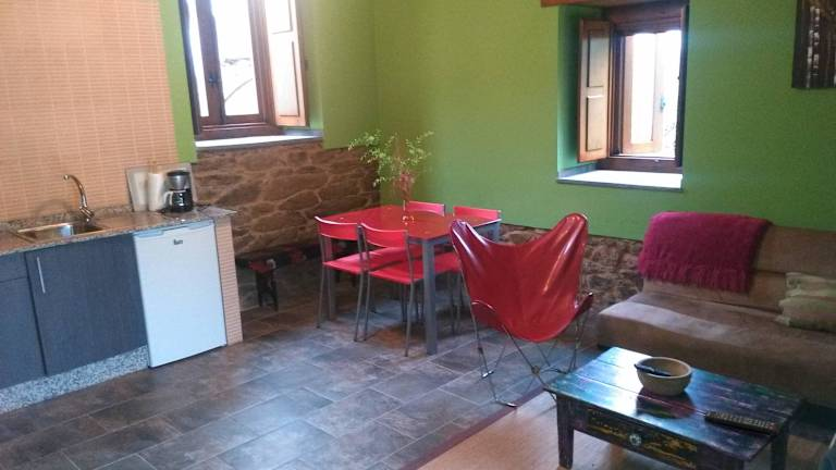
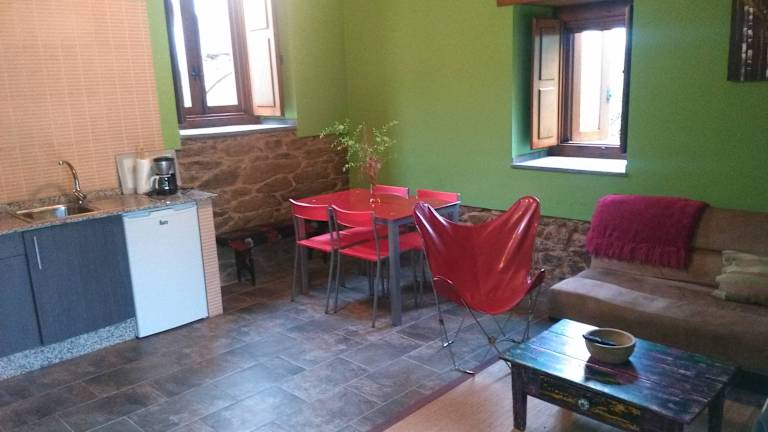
- remote control [703,409,780,436]
